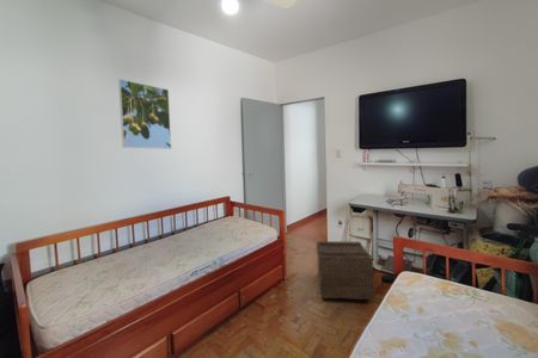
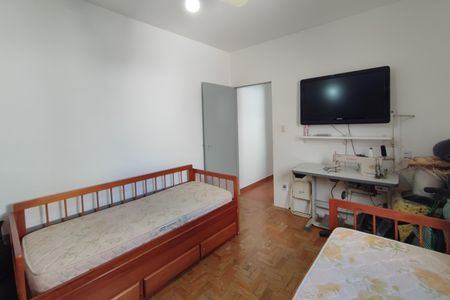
- wooden crate [316,240,374,301]
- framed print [117,78,172,150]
